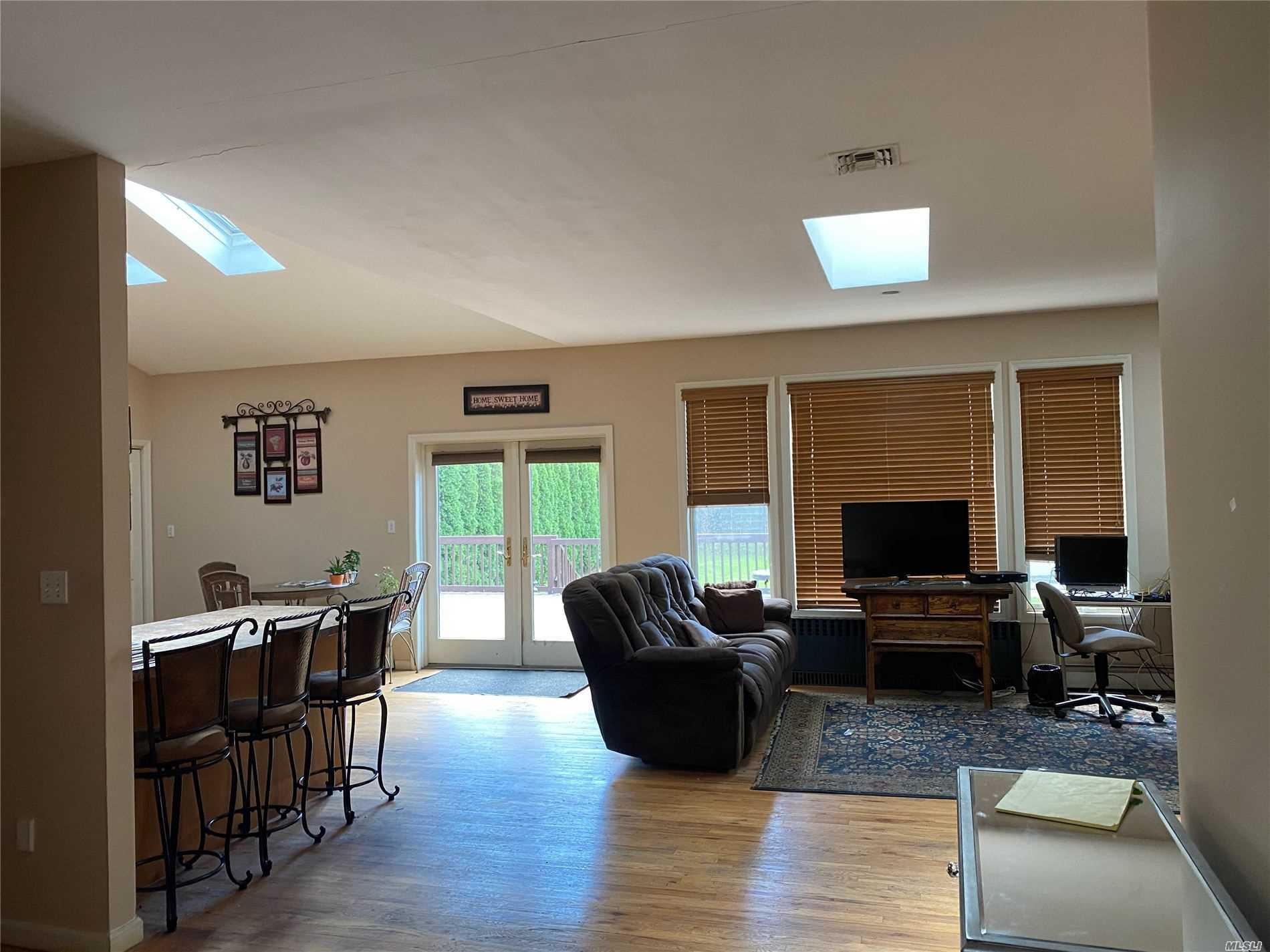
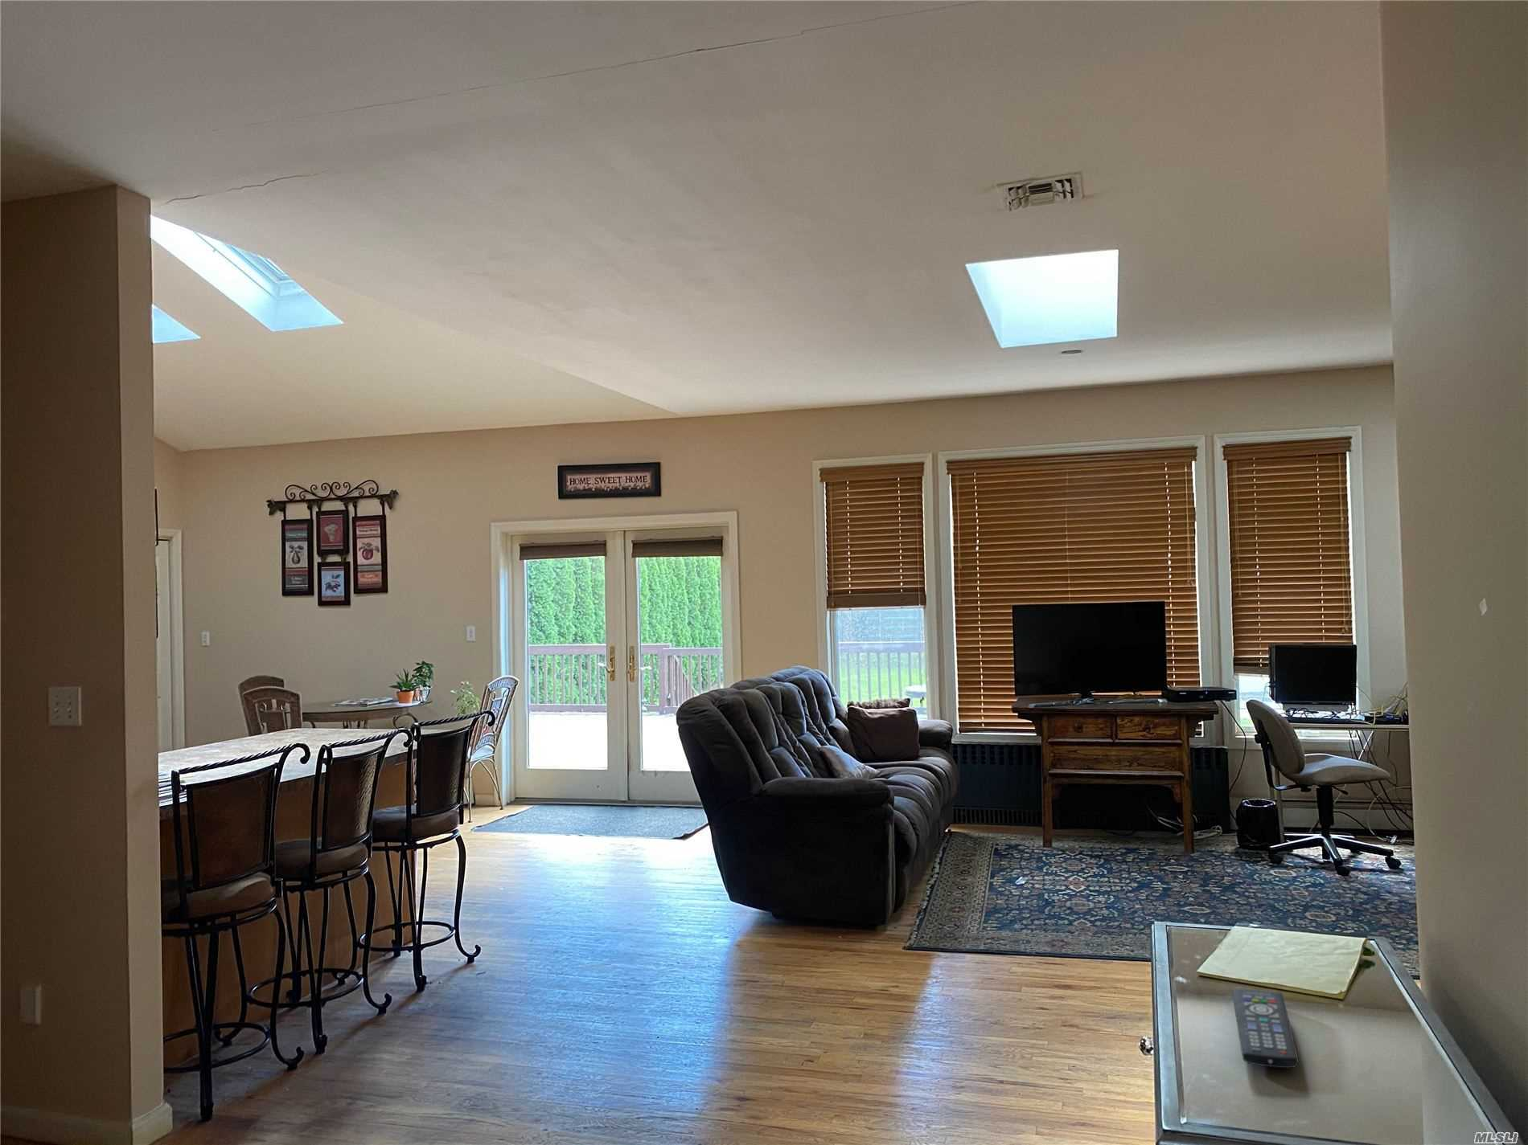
+ remote control [1231,987,1299,1069]
